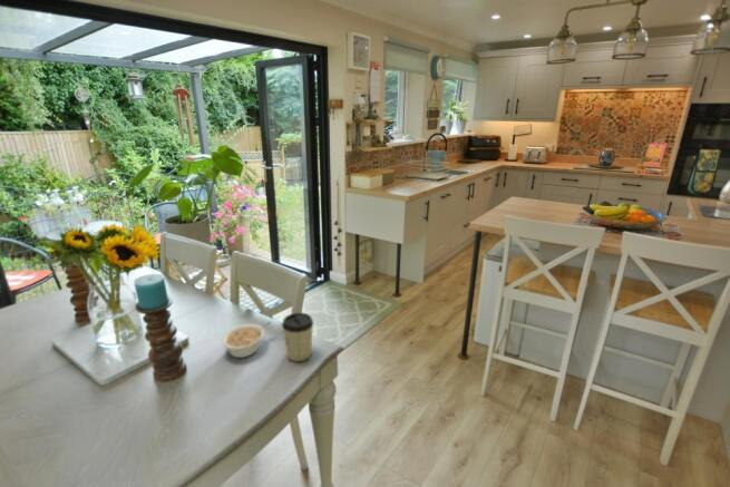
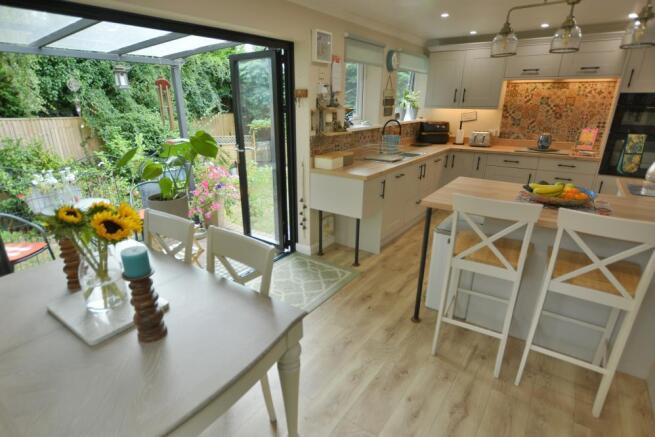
- cup [281,312,314,362]
- legume [221,321,272,359]
